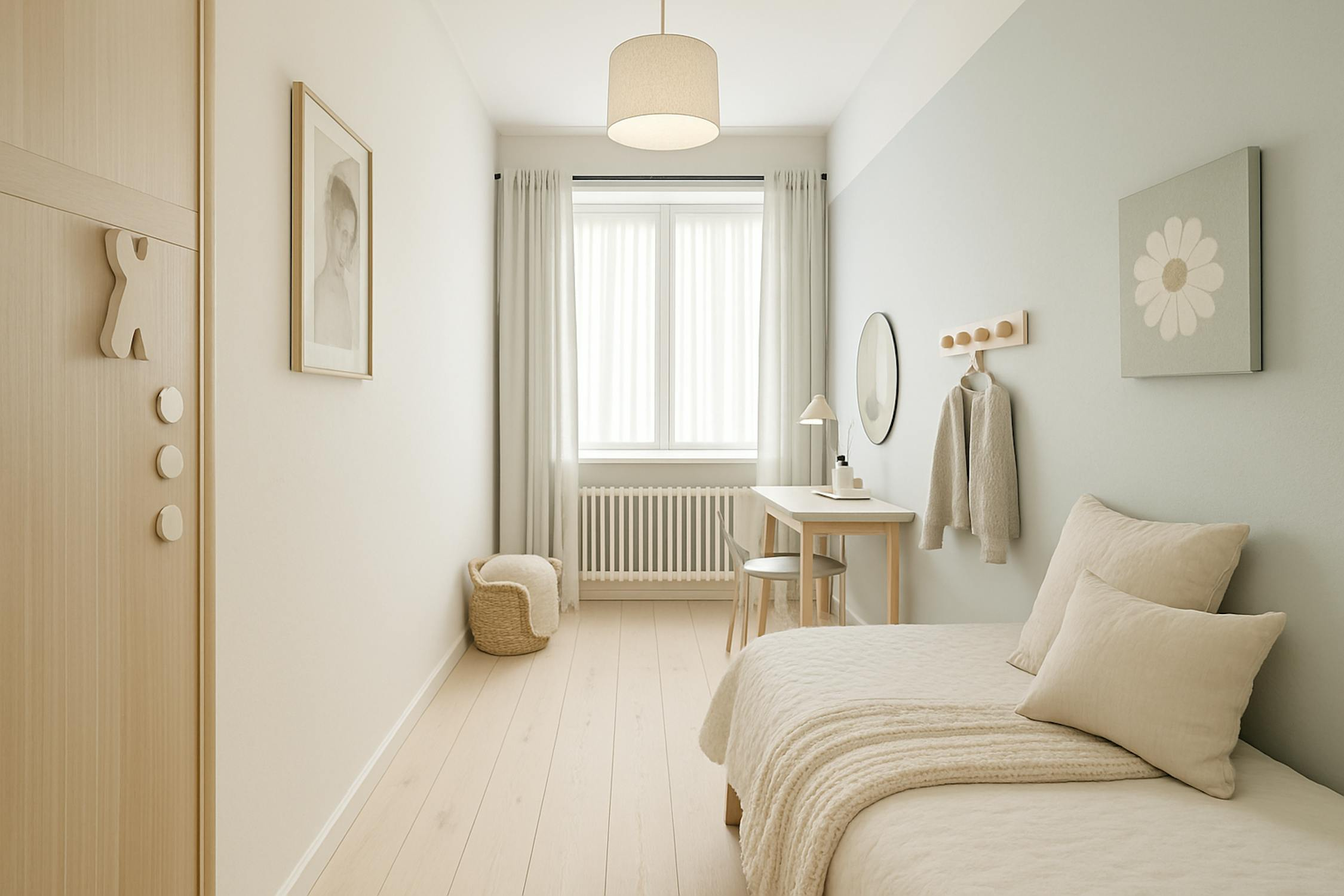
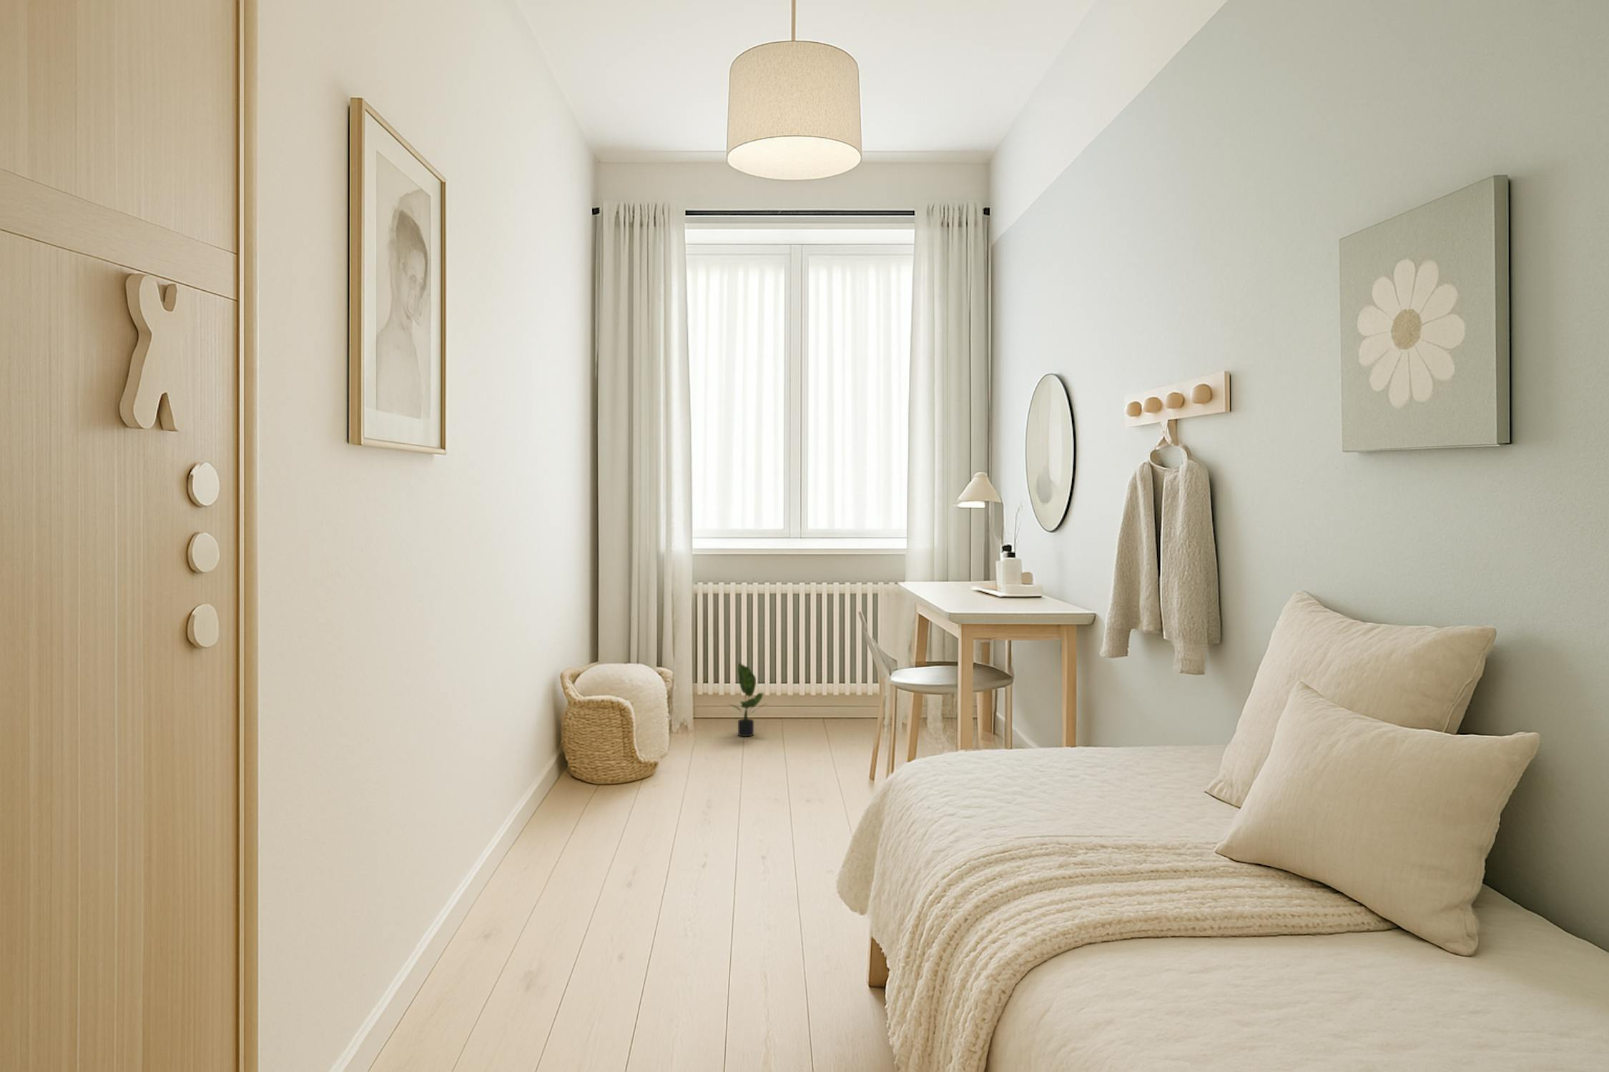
+ potted plant [727,662,769,737]
